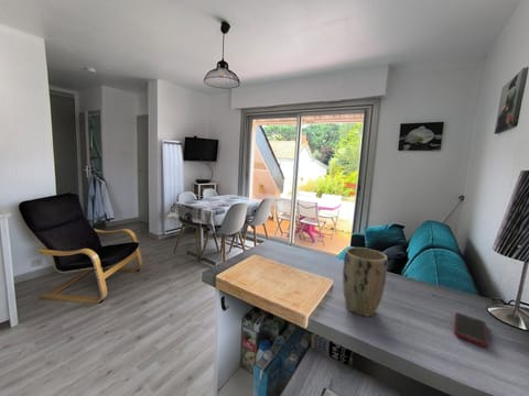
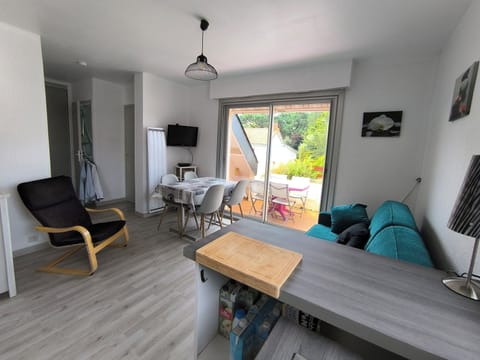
- cell phone [453,311,489,348]
- plant pot [342,246,389,317]
